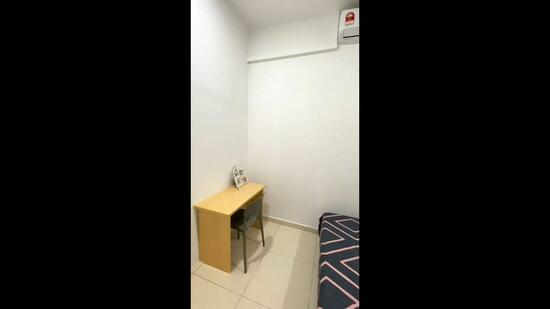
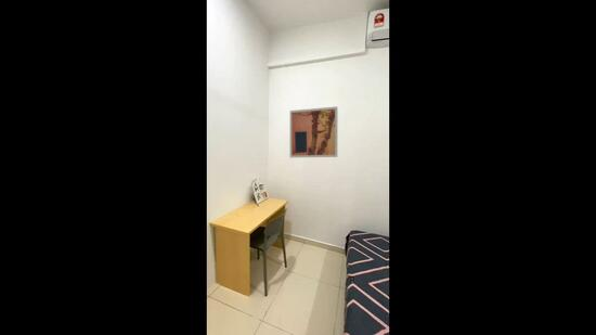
+ wall art [289,105,339,158]
